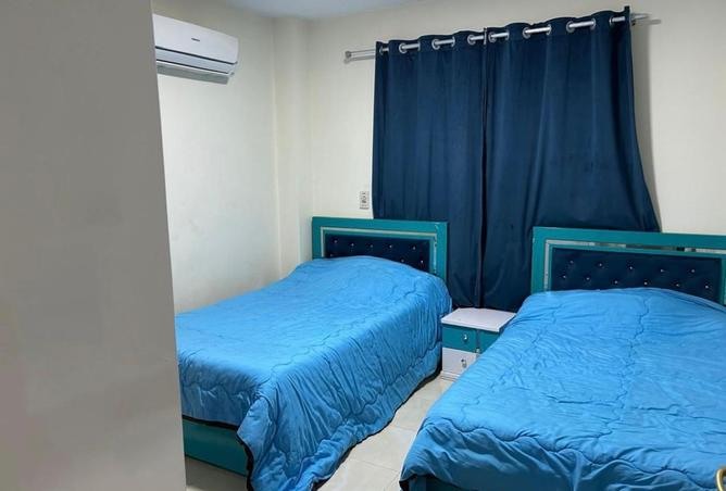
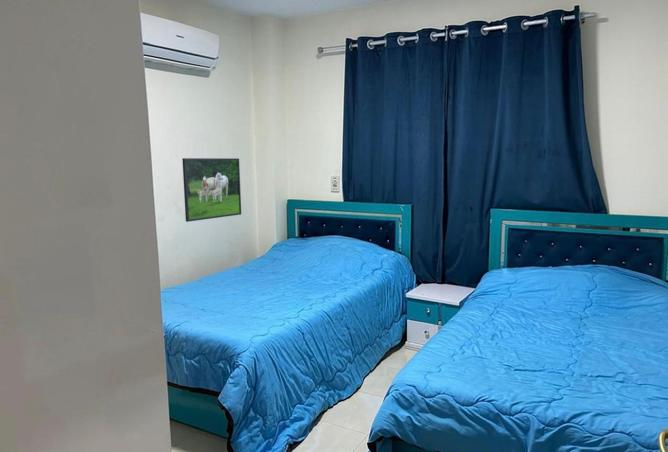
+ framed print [181,157,242,223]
